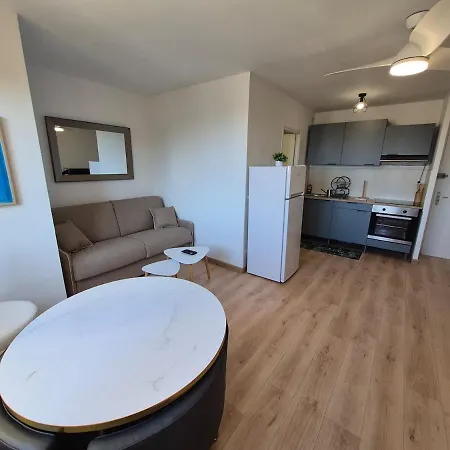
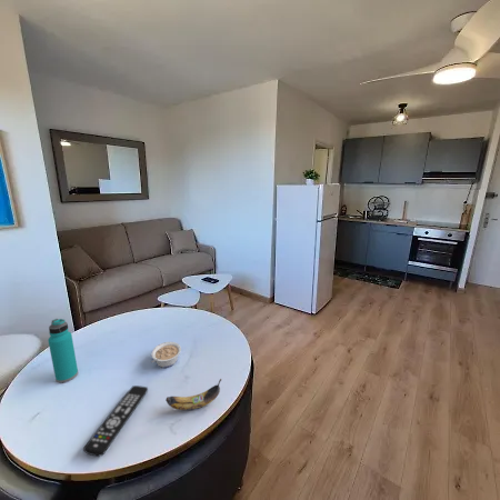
+ remote control [82,384,149,457]
+ banana [164,378,222,411]
+ legume [150,341,182,369]
+ water bottle [47,318,79,383]
